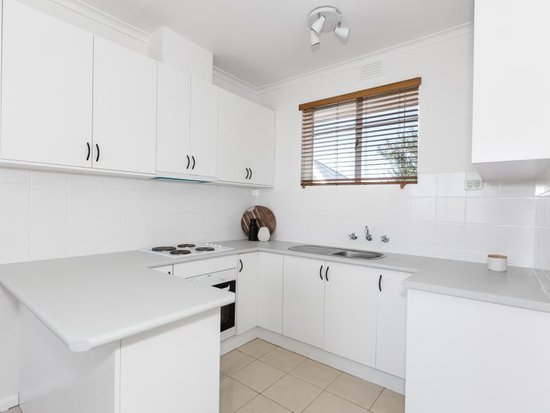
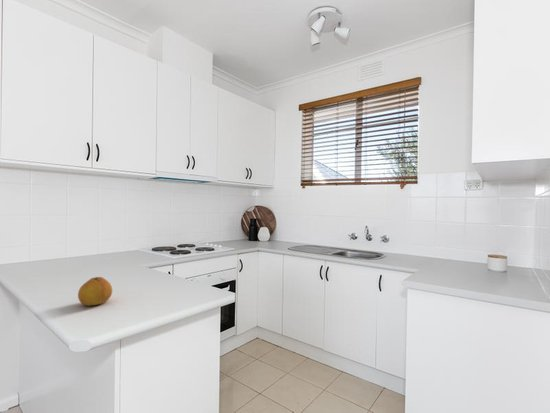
+ fruit [77,276,113,307]
